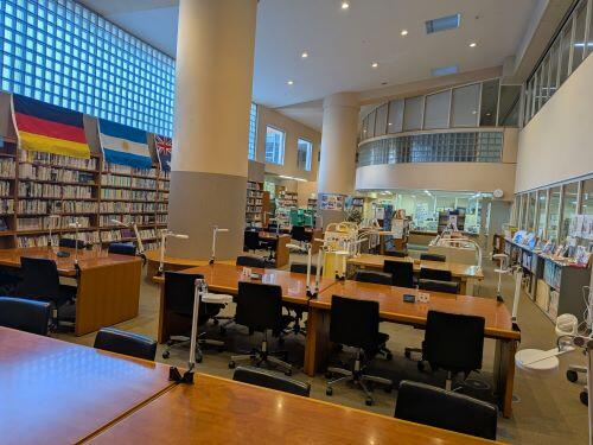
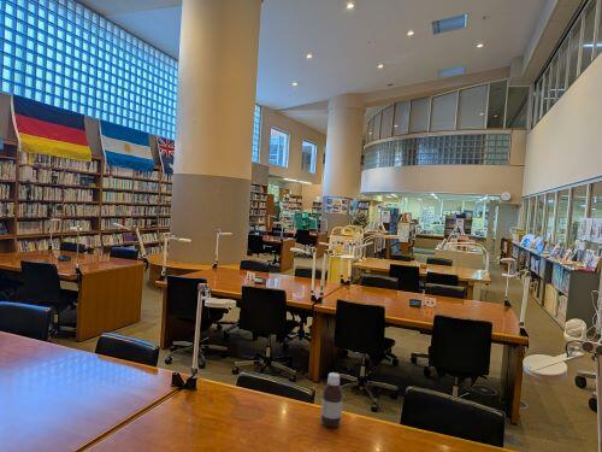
+ bottle [320,371,344,429]
